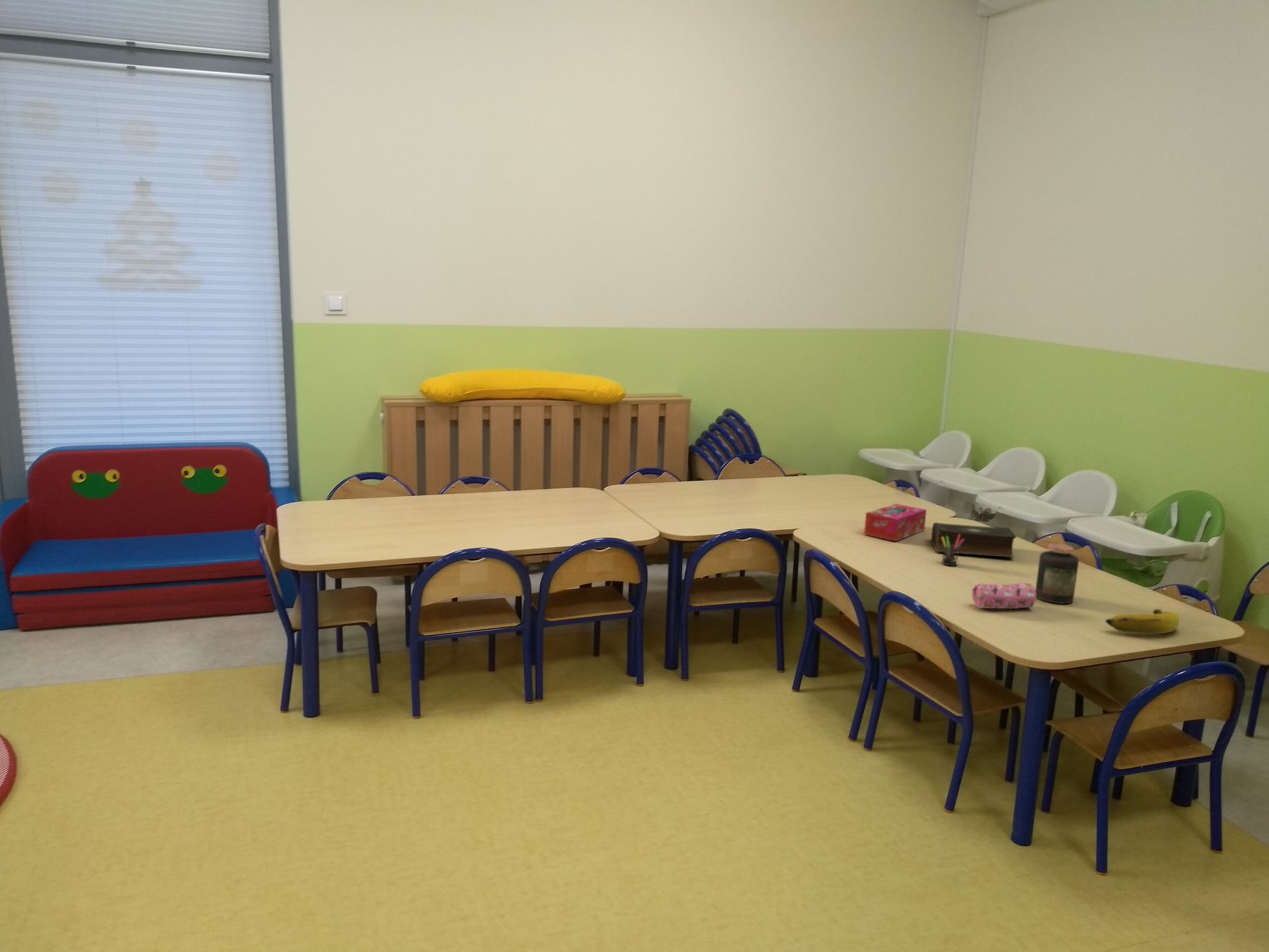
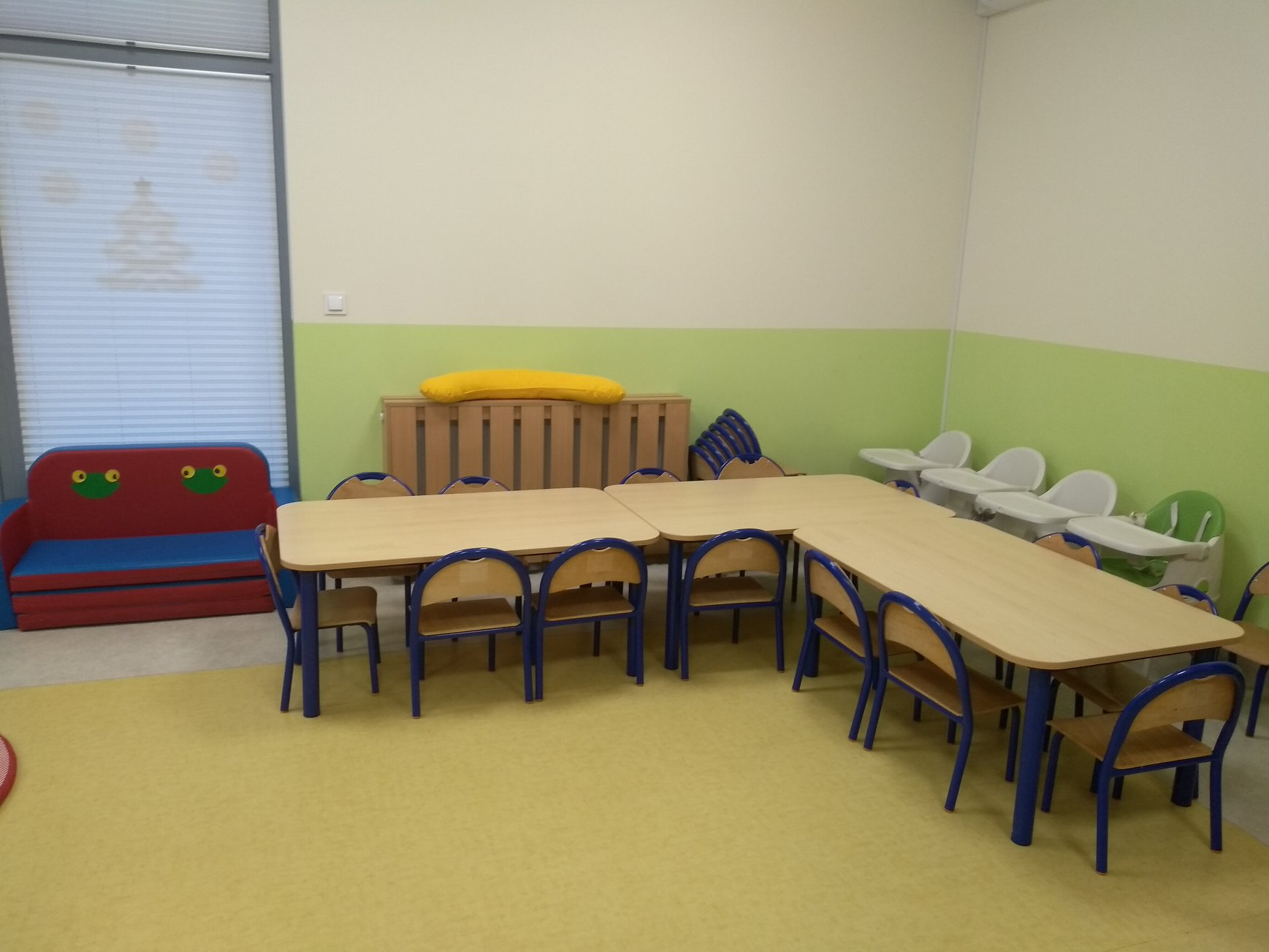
- tissue box [864,503,927,542]
- banana [1105,609,1180,634]
- book [930,522,1017,558]
- jar [1035,543,1080,604]
- pen holder [941,534,964,567]
- pencil case [971,582,1037,609]
